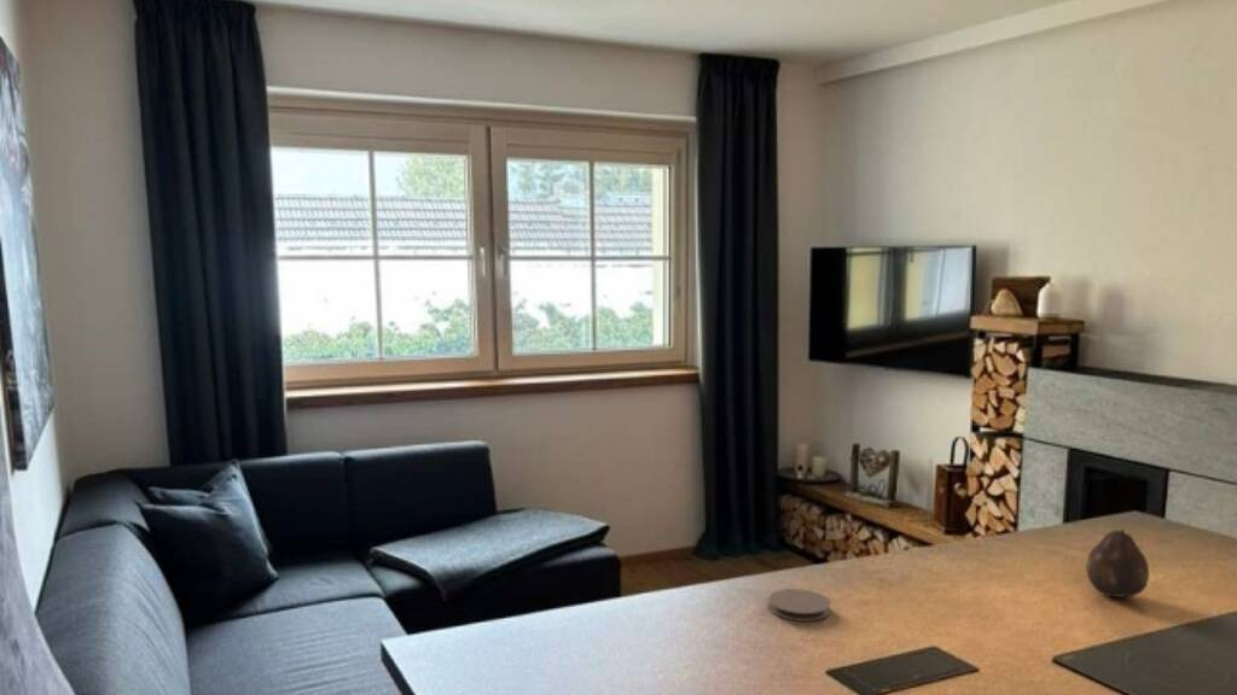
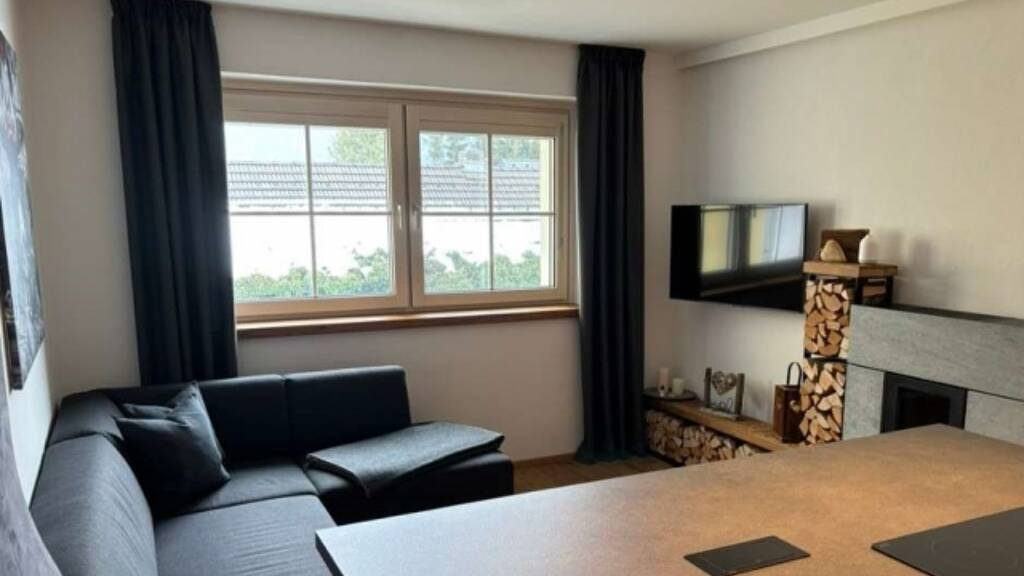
- fruit [1085,527,1150,598]
- coaster [767,588,831,623]
